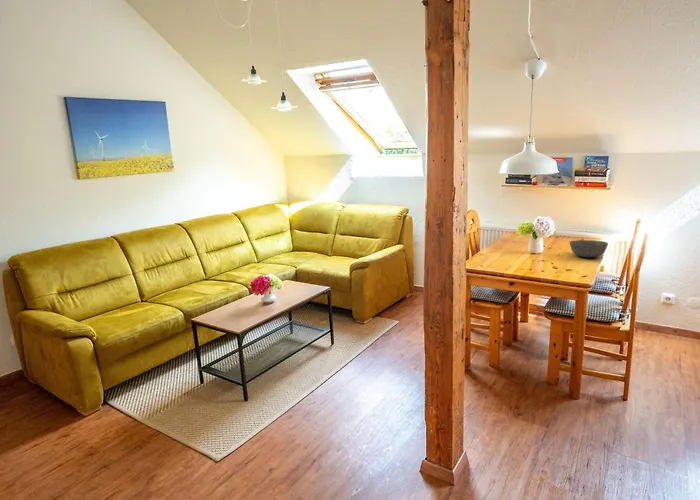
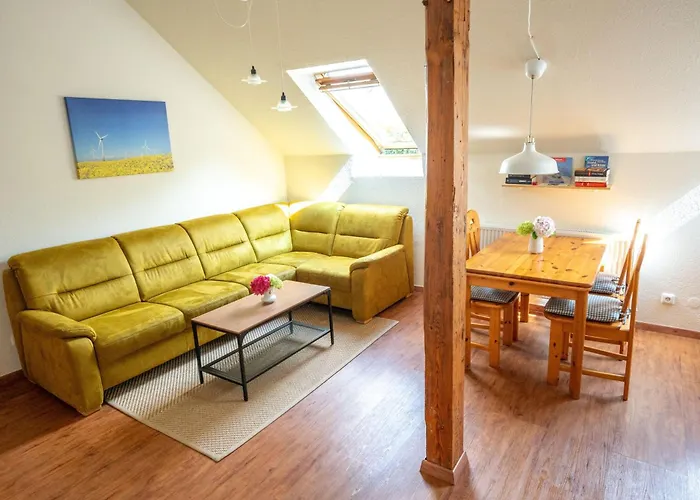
- bowl [568,239,609,258]
